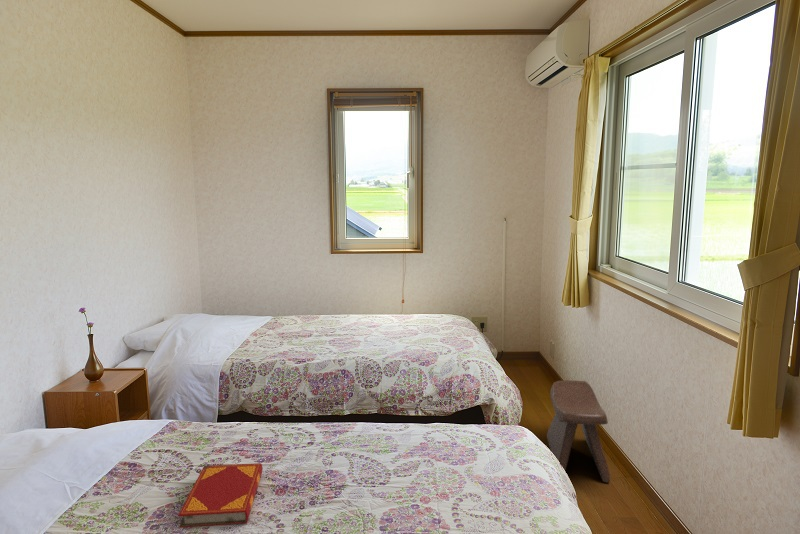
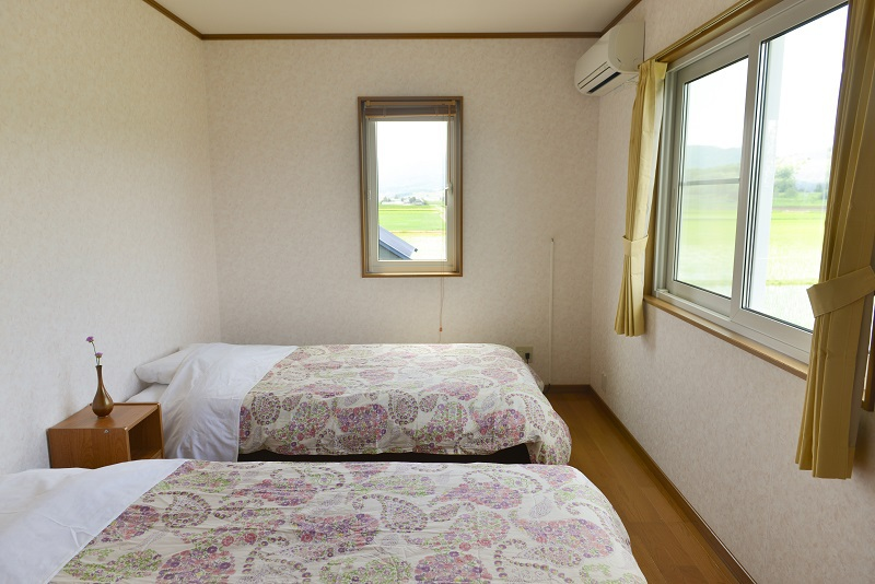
- hardback book [177,462,264,529]
- stool [546,379,611,483]
